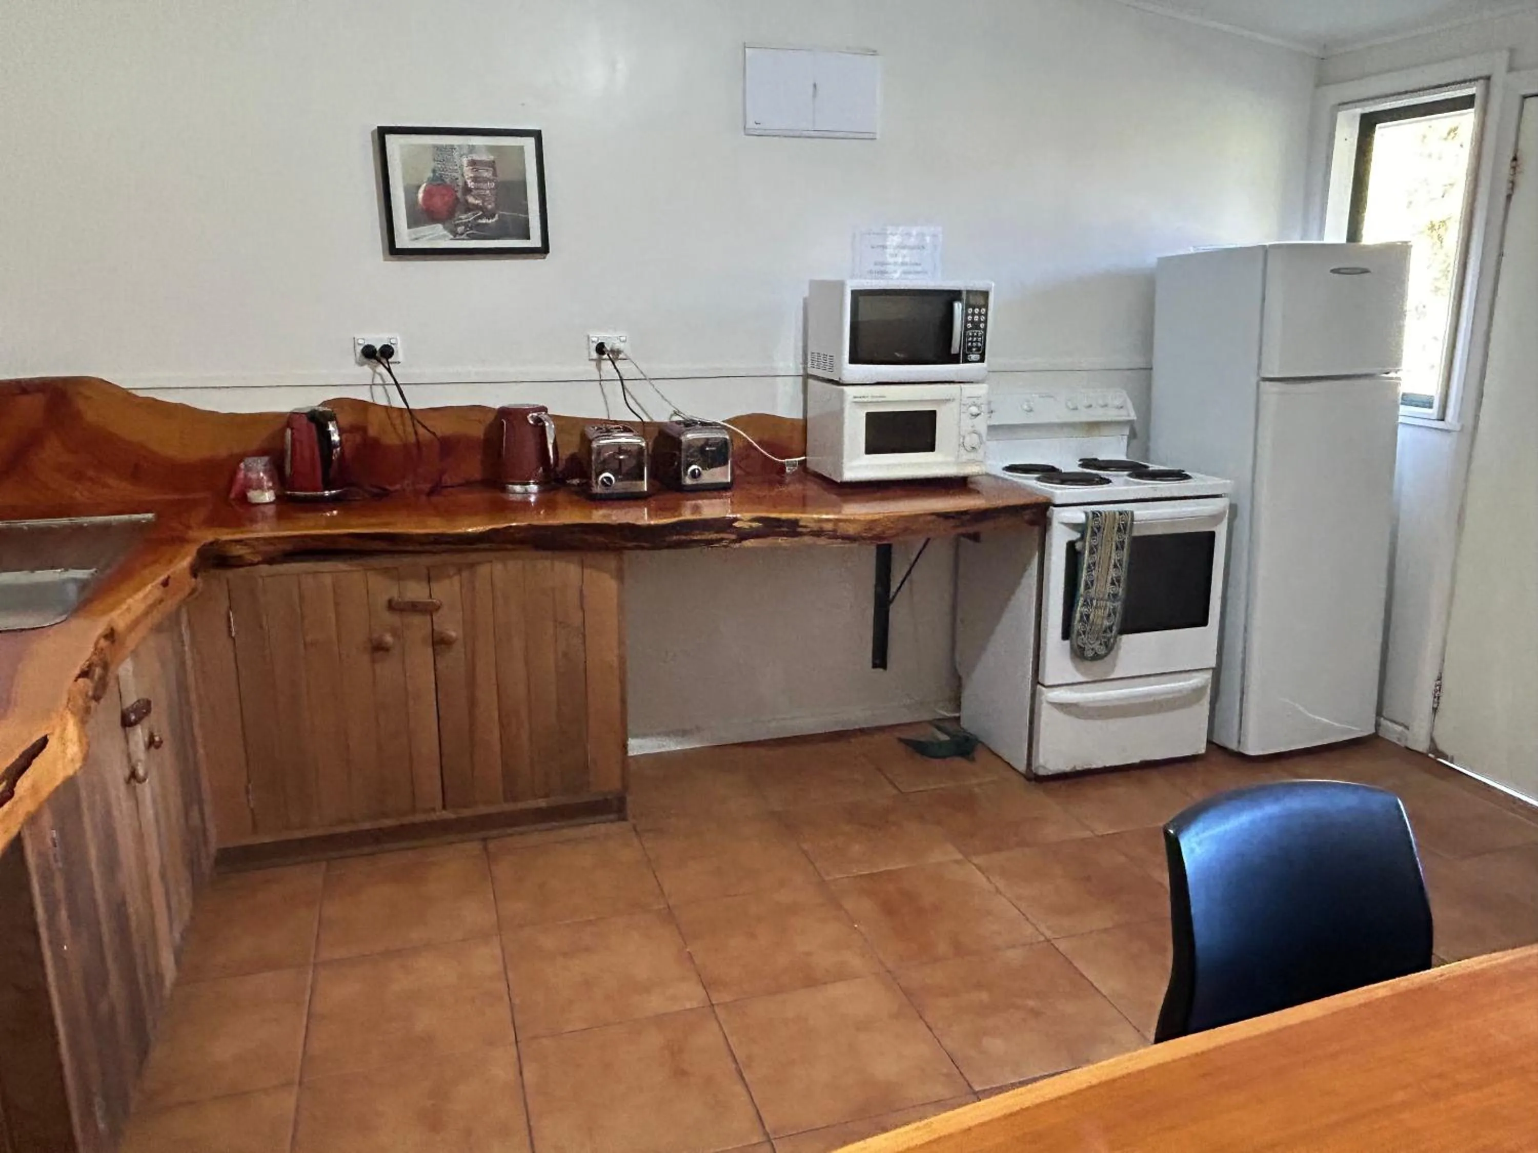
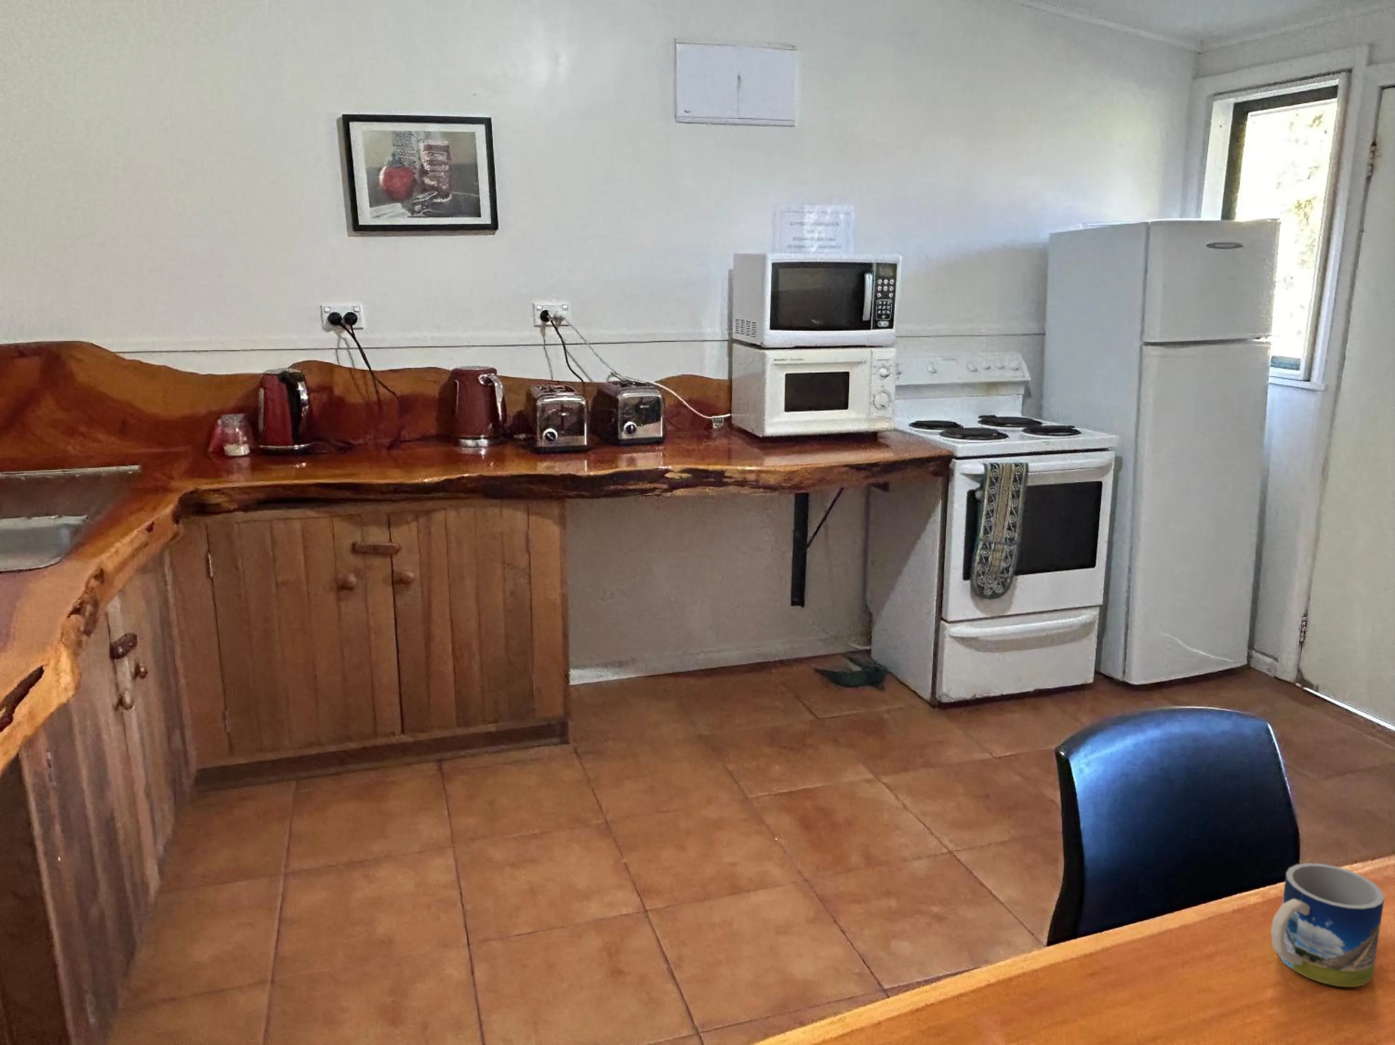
+ mug [1271,863,1385,988]
